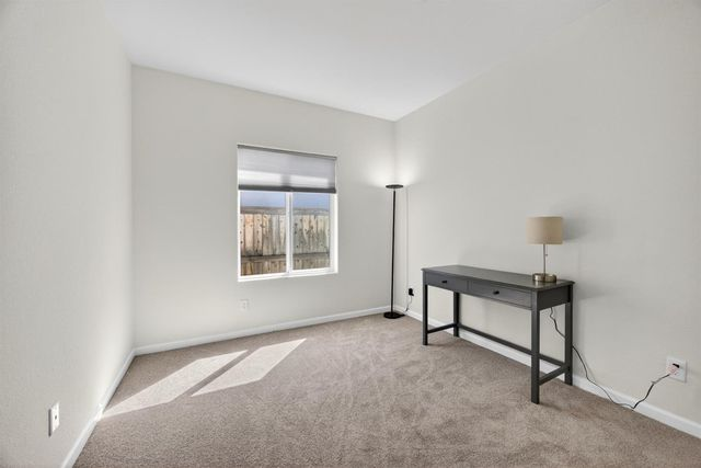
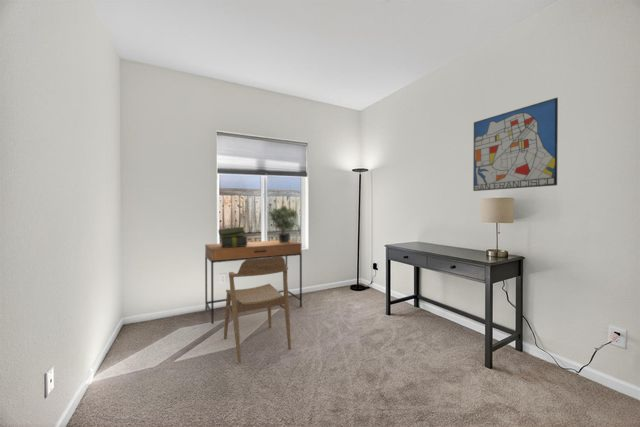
+ desk [204,239,303,325]
+ stack of books [217,226,248,248]
+ potted plant [268,205,299,243]
+ chair [223,257,292,364]
+ wall art [472,97,559,192]
